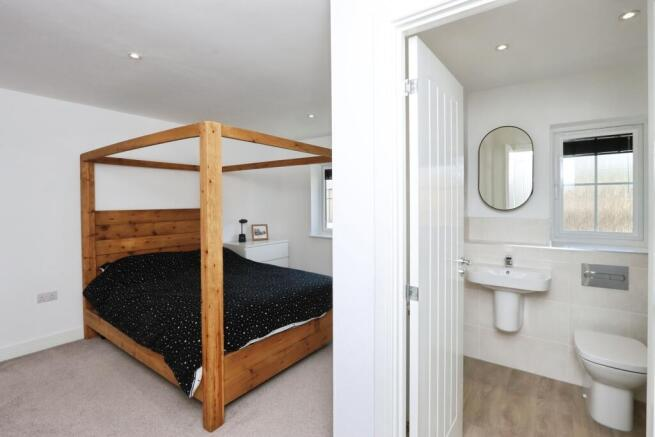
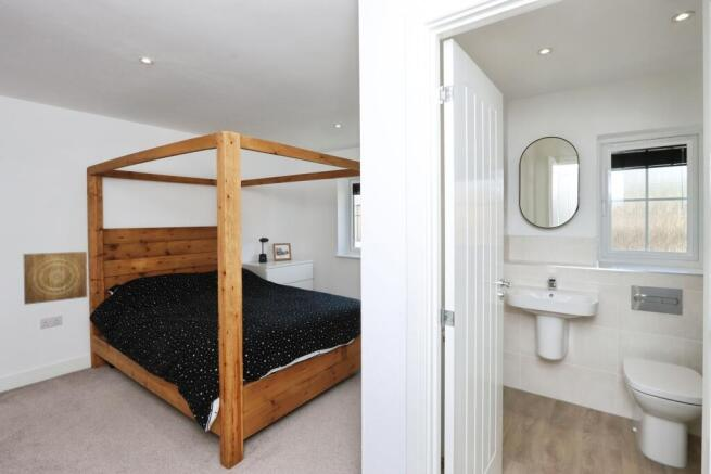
+ wall art [23,251,88,306]
